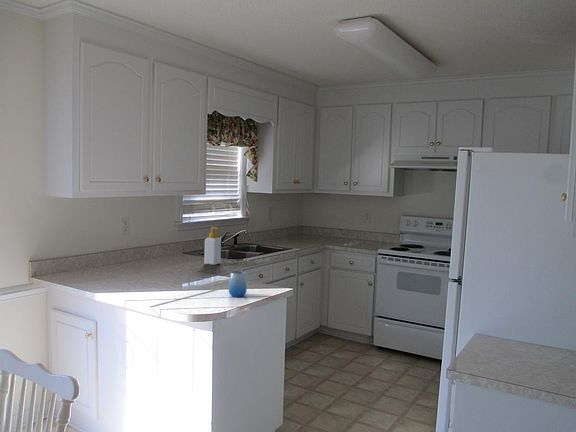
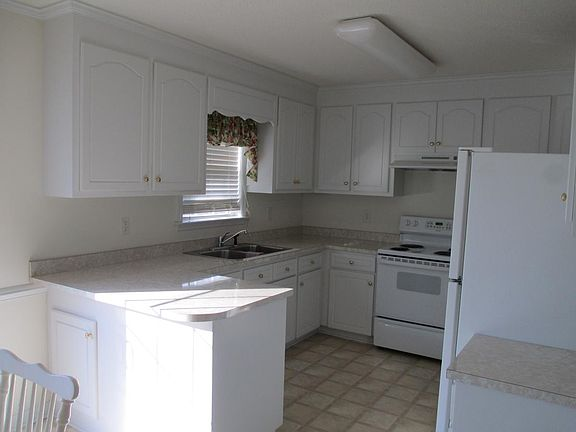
- cup [228,270,248,298]
- soap bottle [203,226,222,266]
